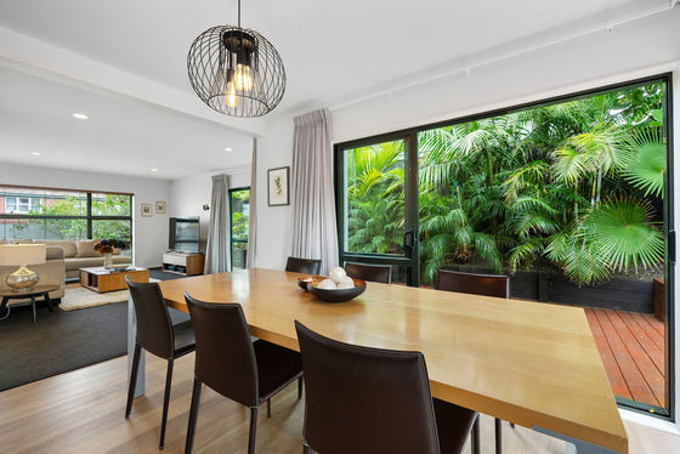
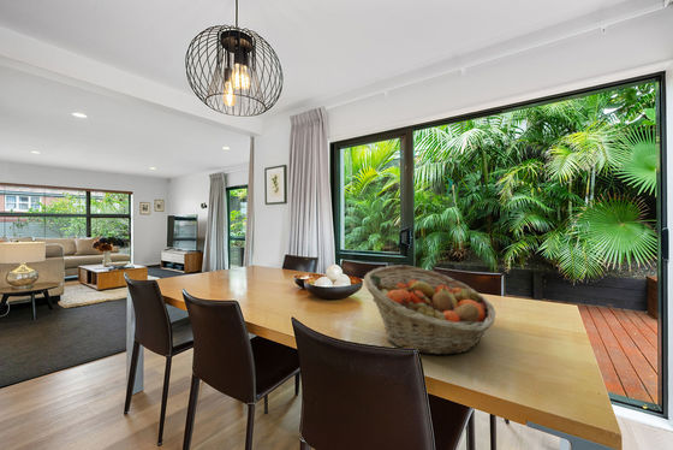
+ fruit basket [363,265,496,356]
